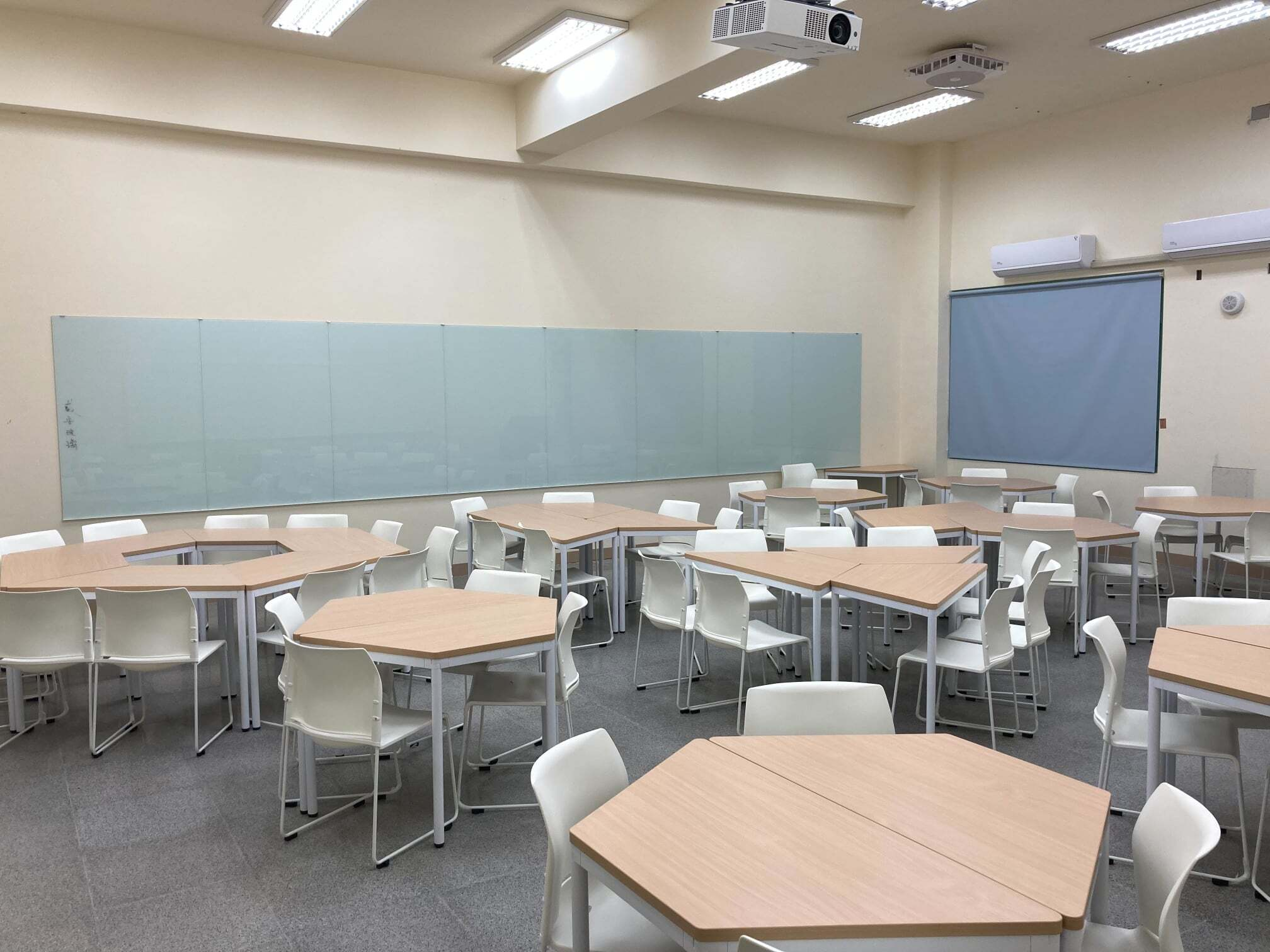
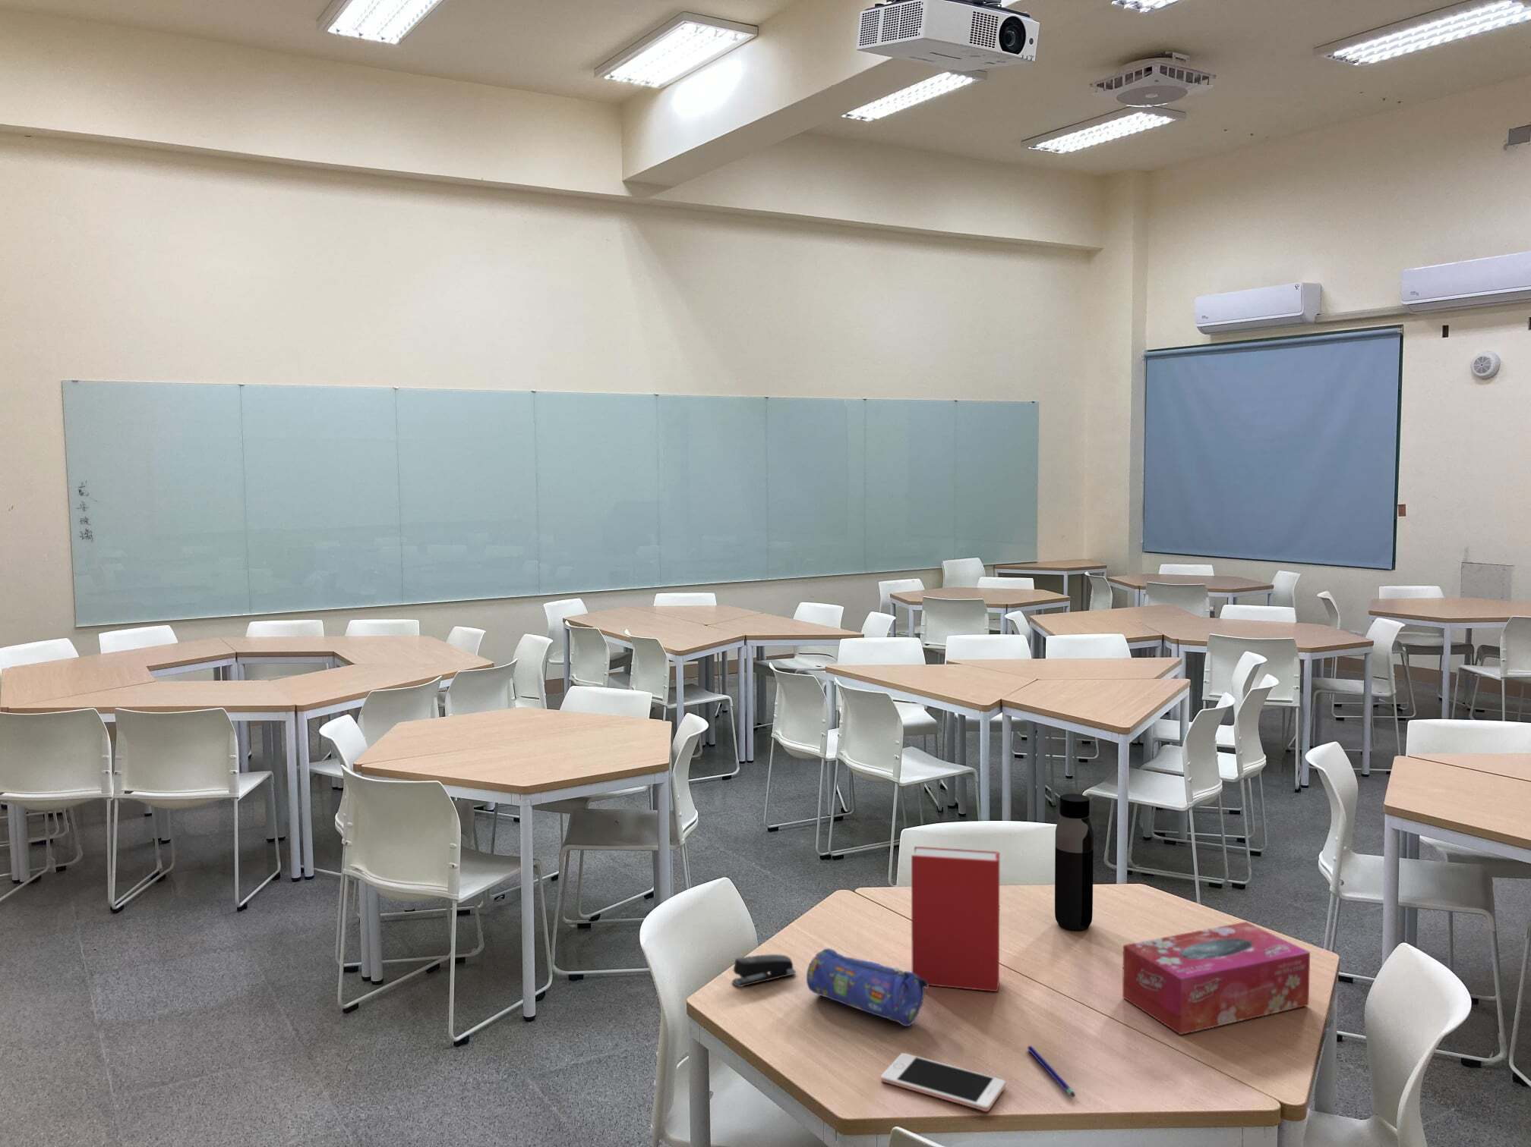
+ tissue box [1121,920,1310,1035]
+ cell phone [880,1052,1007,1112]
+ book [910,846,1001,993]
+ pen [1027,1045,1077,1098]
+ pencil case [805,947,929,1028]
+ stapler [732,953,797,988]
+ water bottle [1054,793,1095,931]
